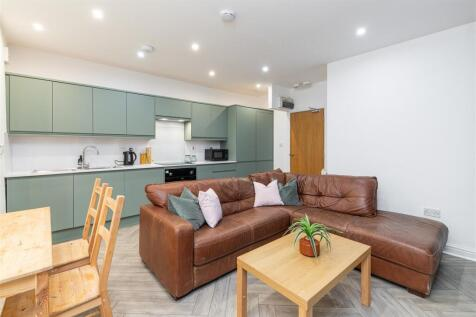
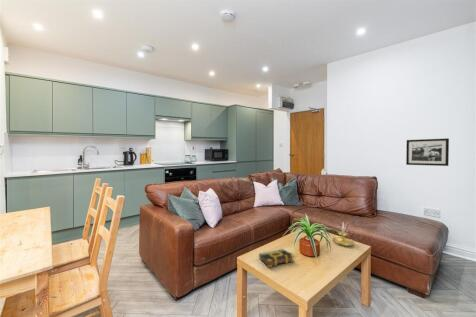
+ book [258,248,296,268]
+ picture frame [405,137,450,167]
+ candle holder [332,221,356,247]
